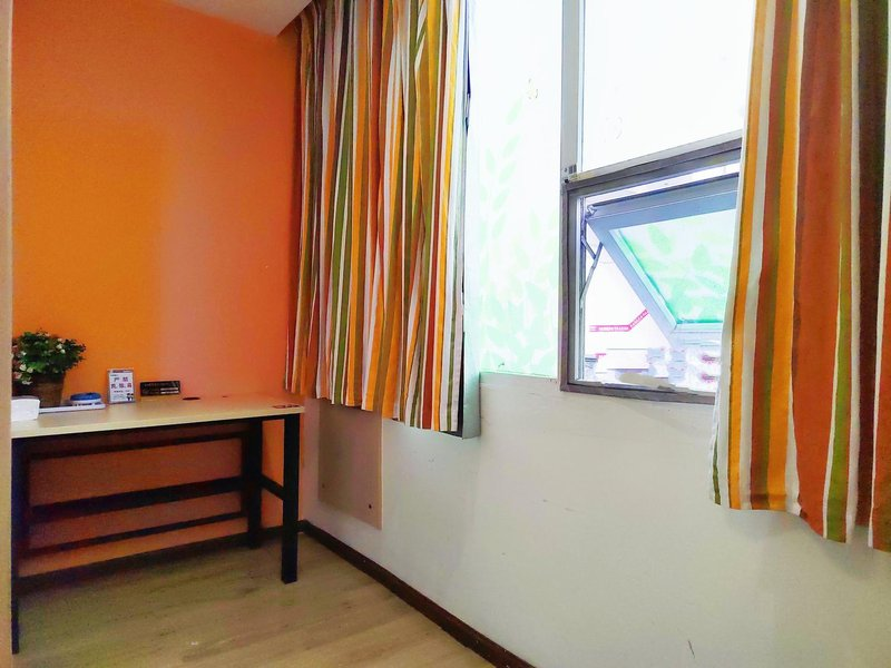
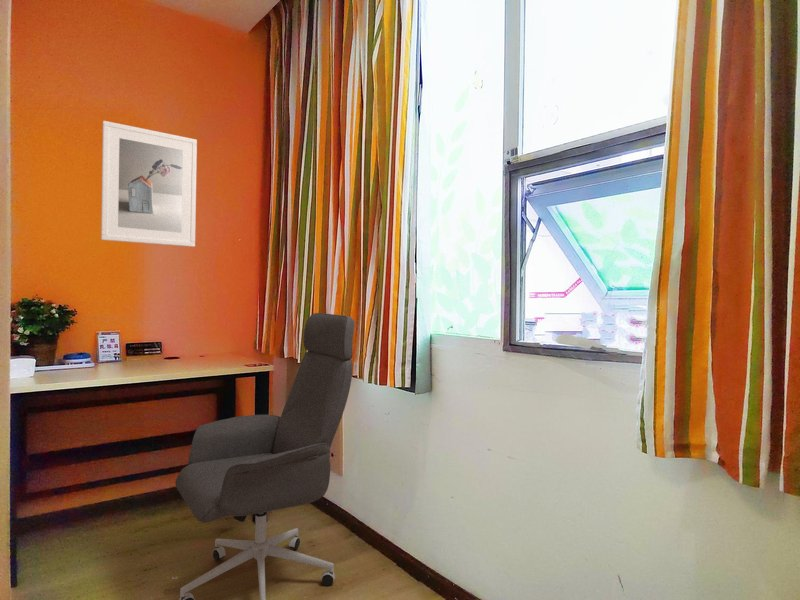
+ office chair [174,312,356,600]
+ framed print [100,120,198,248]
